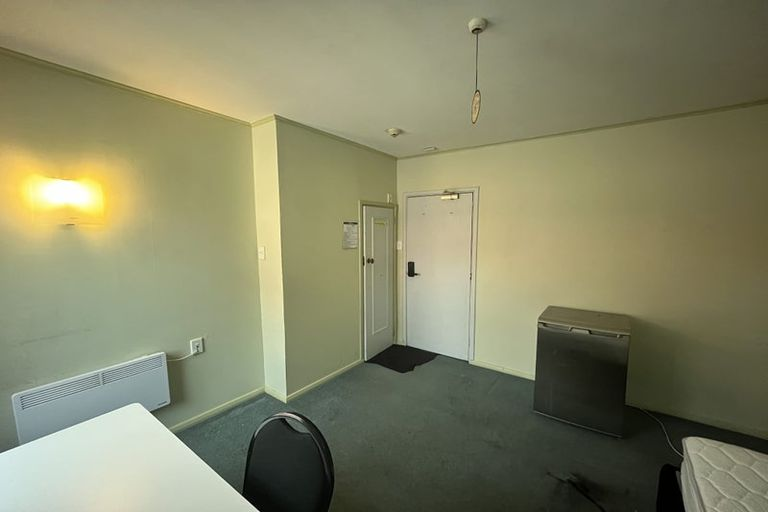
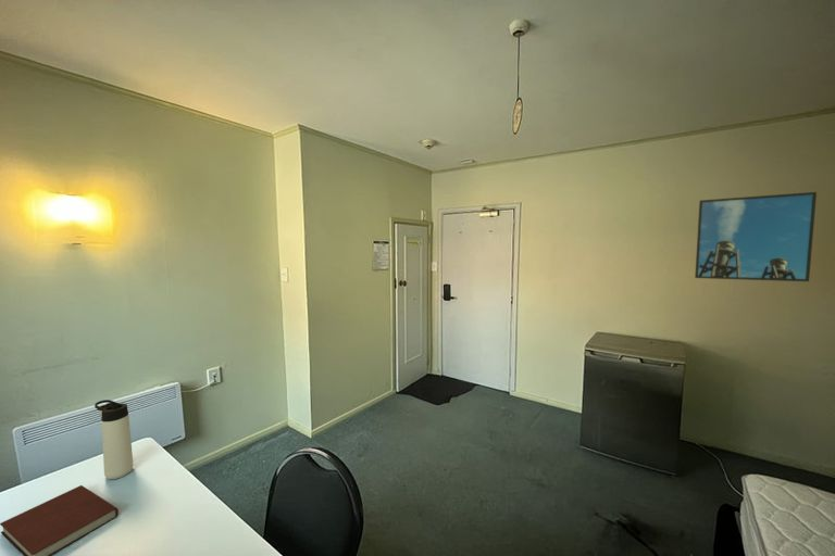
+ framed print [694,191,818,282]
+ thermos bottle [94,399,135,480]
+ notebook [0,484,120,556]
